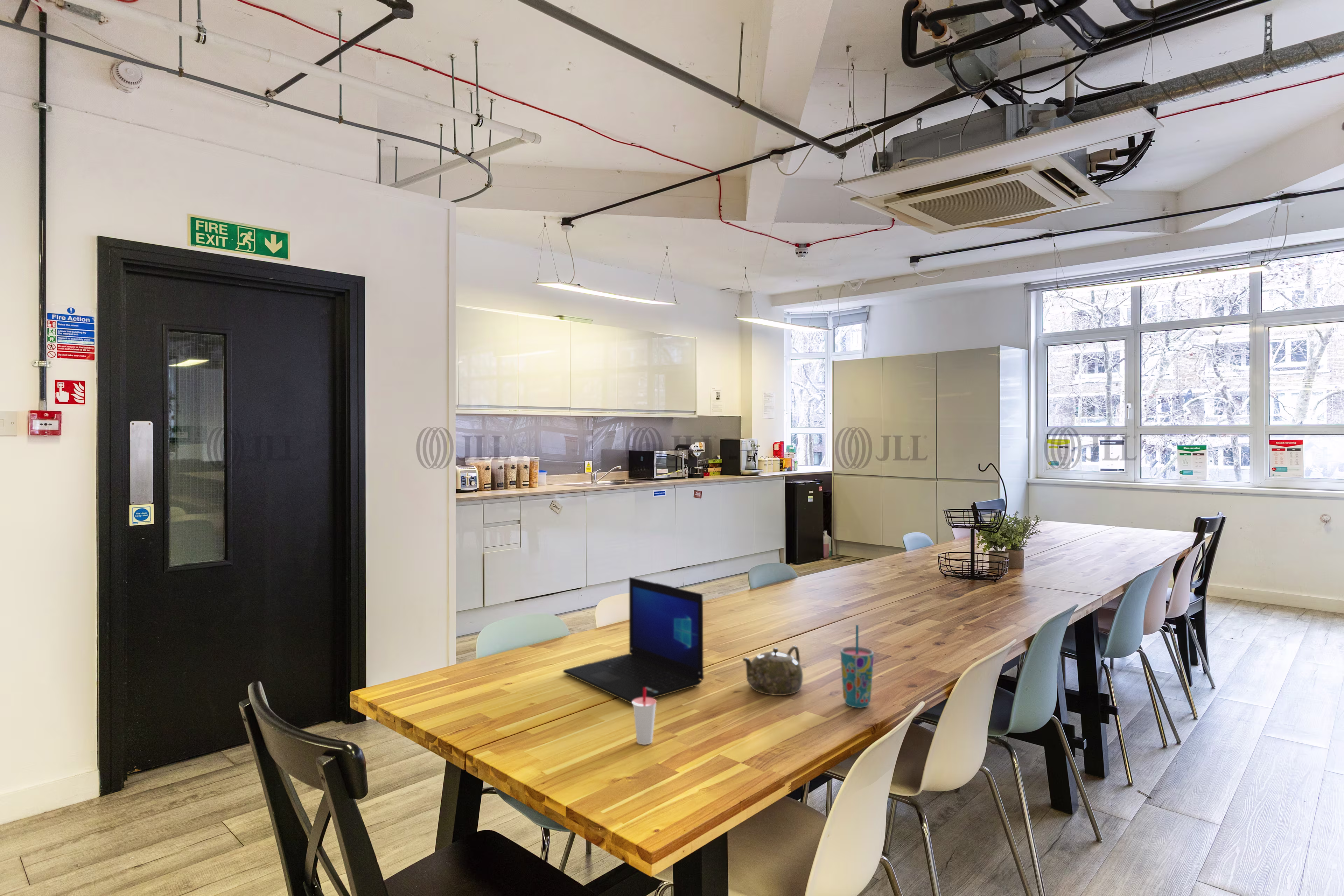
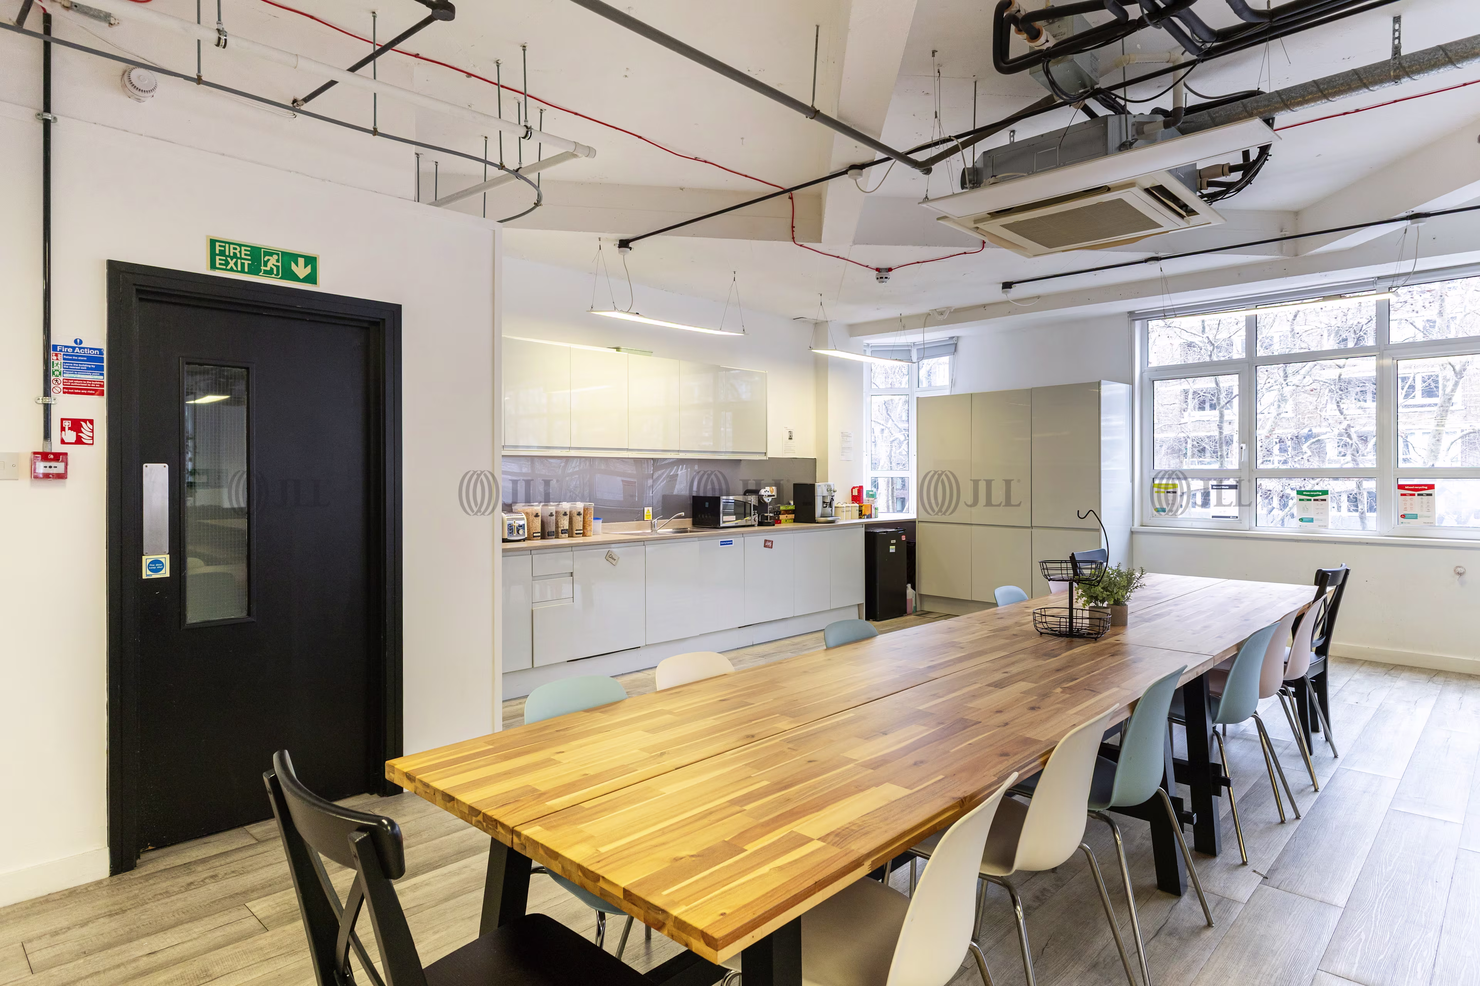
- cup [840,624,874,708]
- laptop [563,577,704,704]
- cup [632,687,657,745]
- teapot [742,645,803,695]
